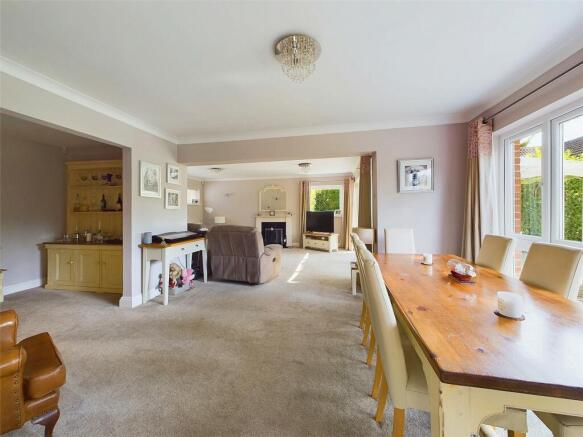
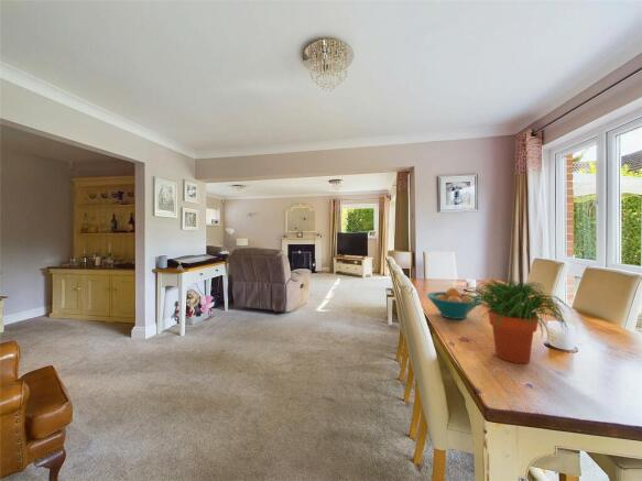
+ fruit bowl [426,286,482,320]
+ potted plant [463,278,574,364]
